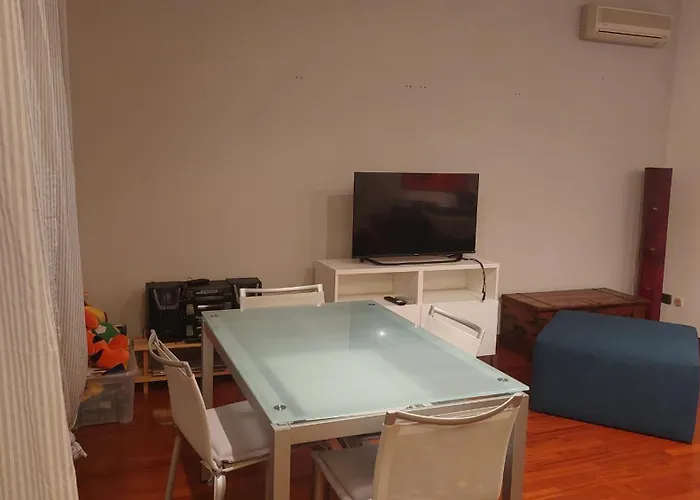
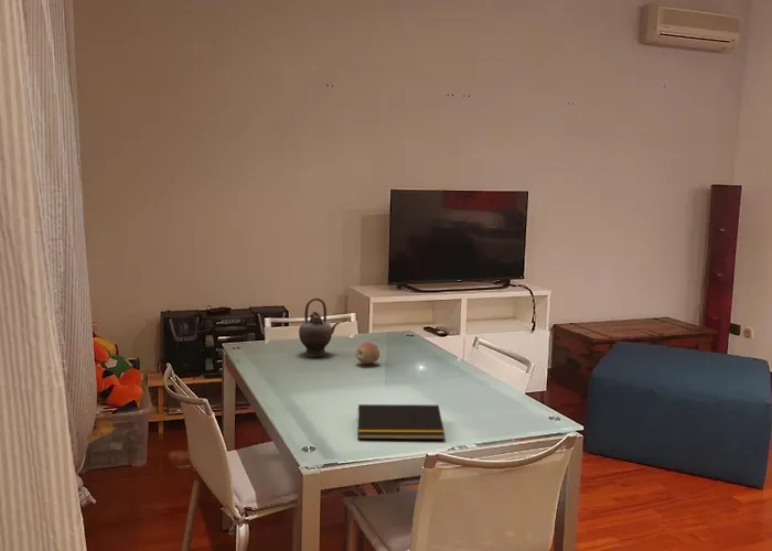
+ fruit [355,342,380,365]
+ teapot [298,296,341,358]
+ notepad [355,403,446,441]
